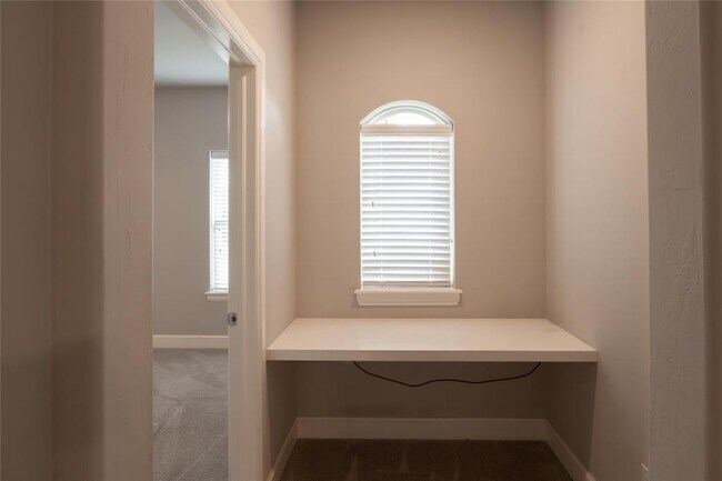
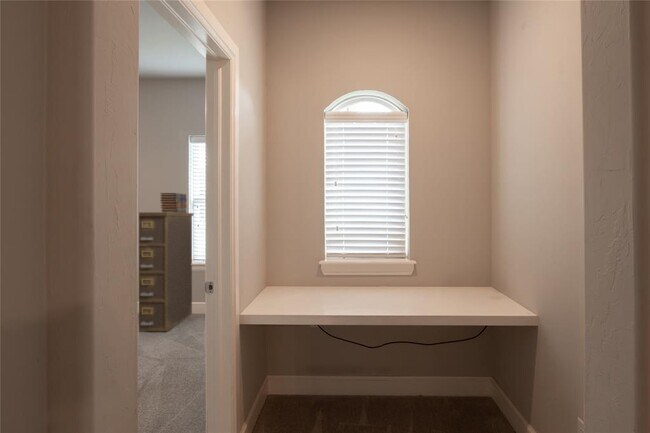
+ filing cabinet [138,211,195,332]
+ book stack [159,192,188,213]
